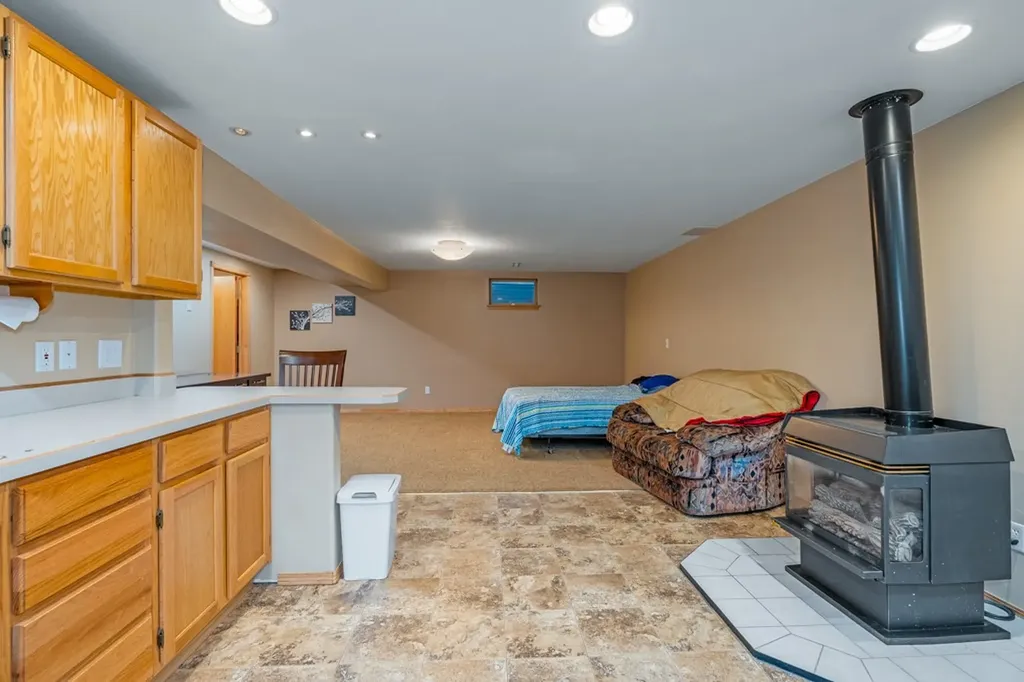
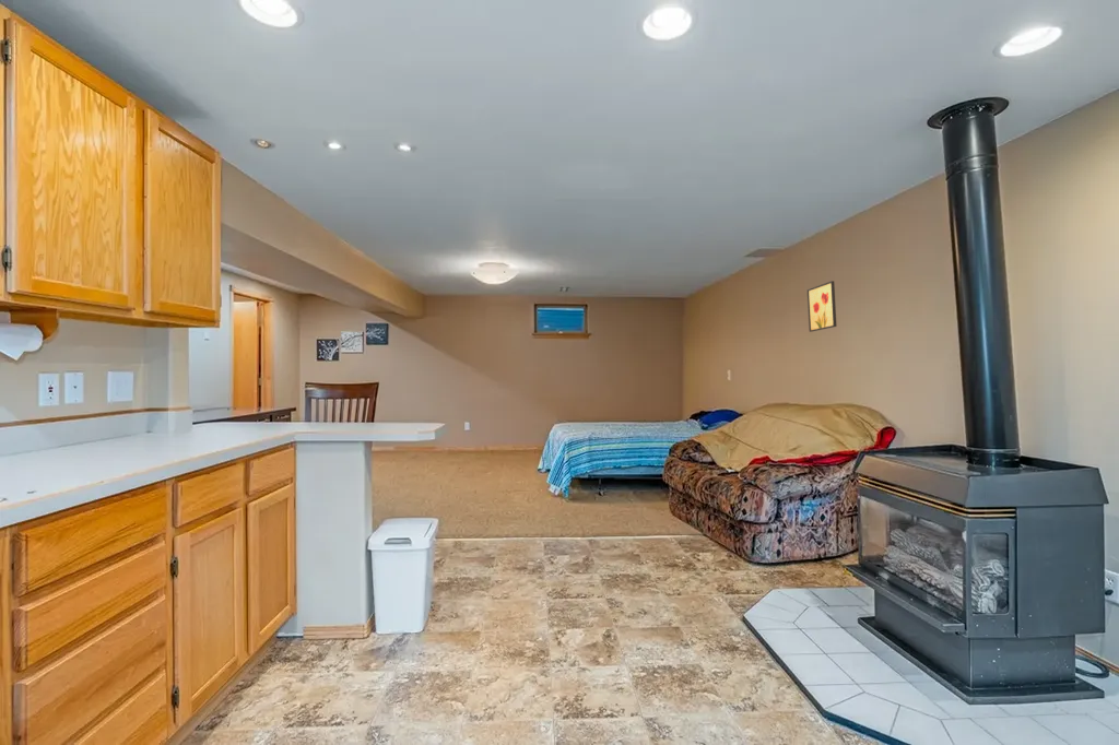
+ wall art [806,280,837,333]
